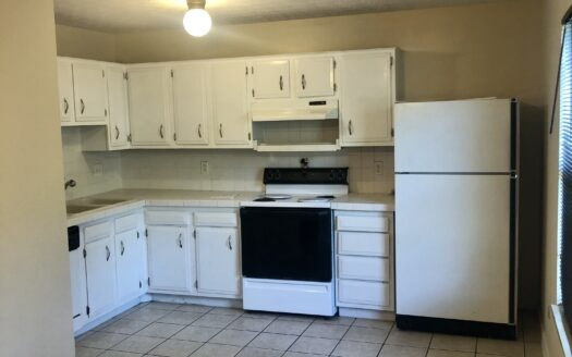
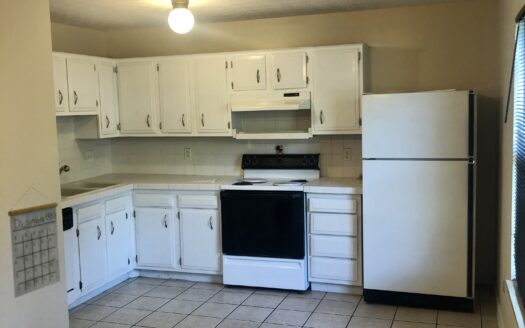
+ calendar [7,186,61,299]
